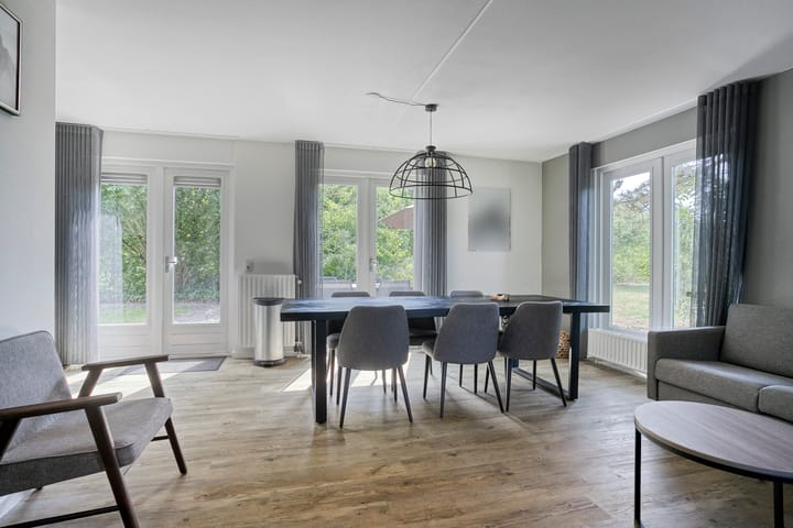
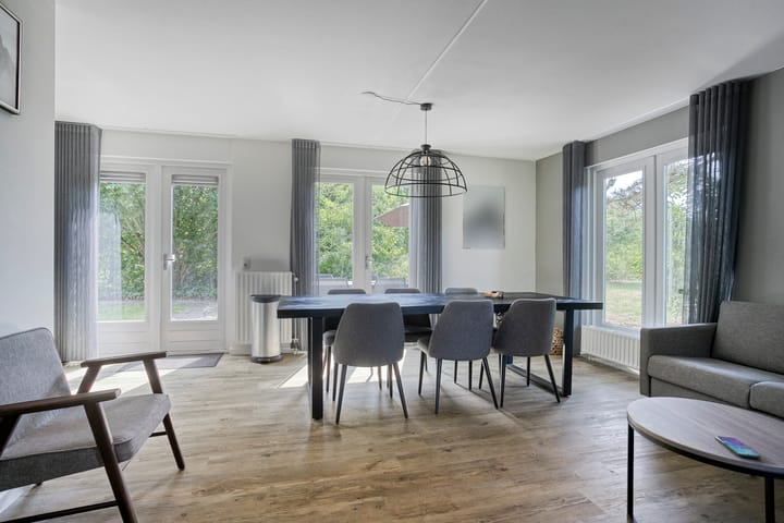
+ smartphone [714,435,762,460]
